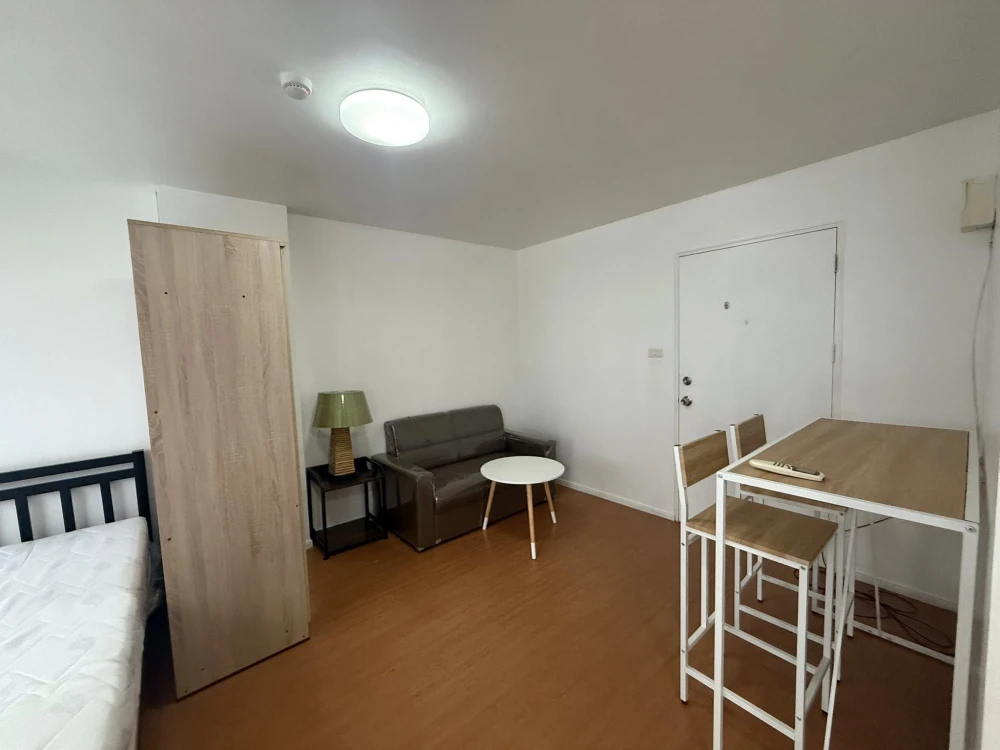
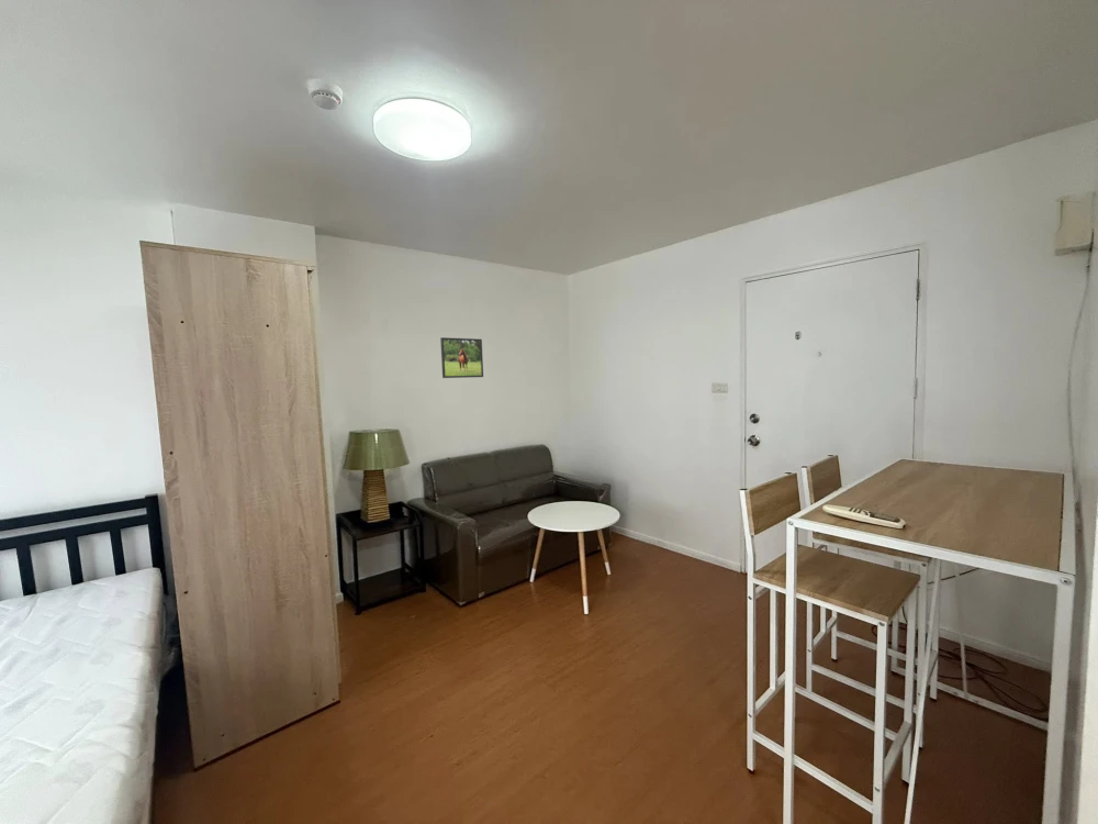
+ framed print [439,336,484,379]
